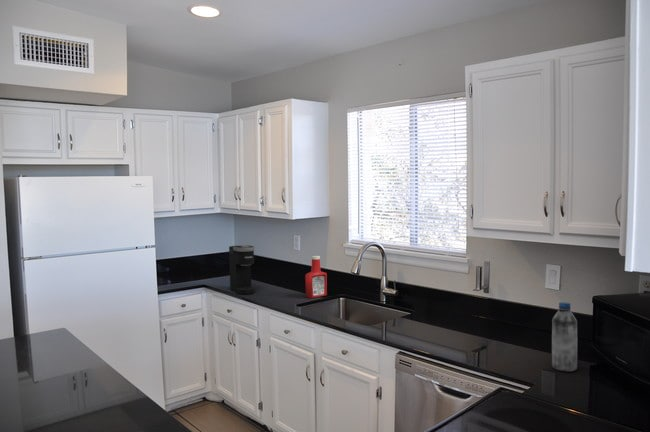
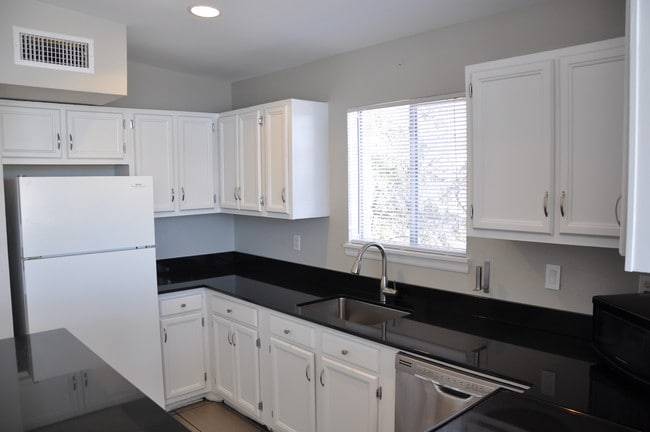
- soap bottle [304,255,328,299]
- water bottle [551,301,578,373]
- coffee maker [228,245,256,295]
